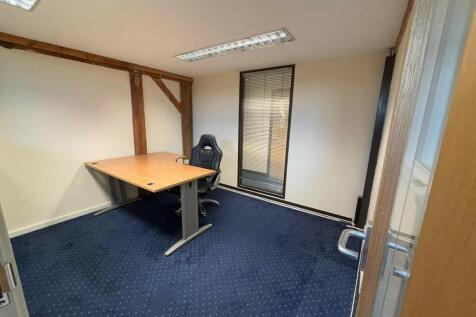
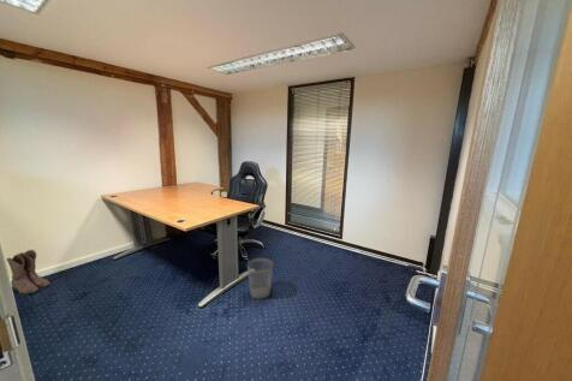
+ boots [5,249,52,296]
+ wastebasket [246,257,274,299]
